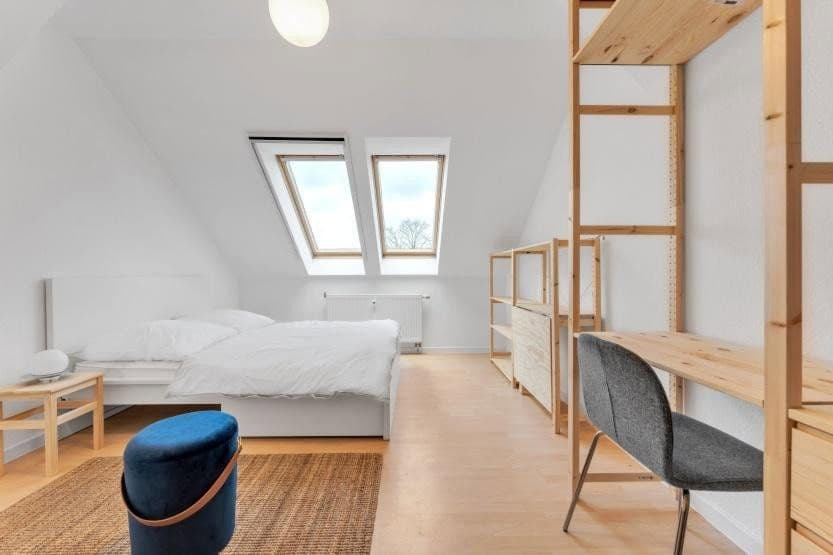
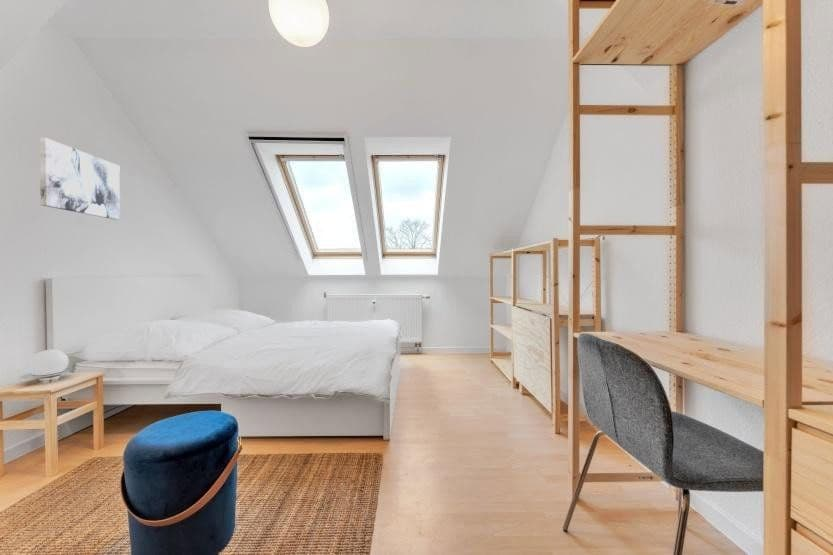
+ wall art [39,137,121,221]
